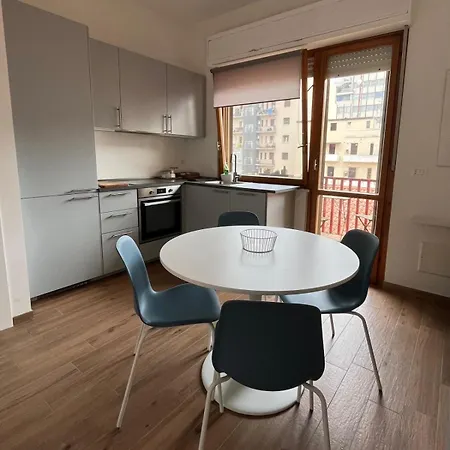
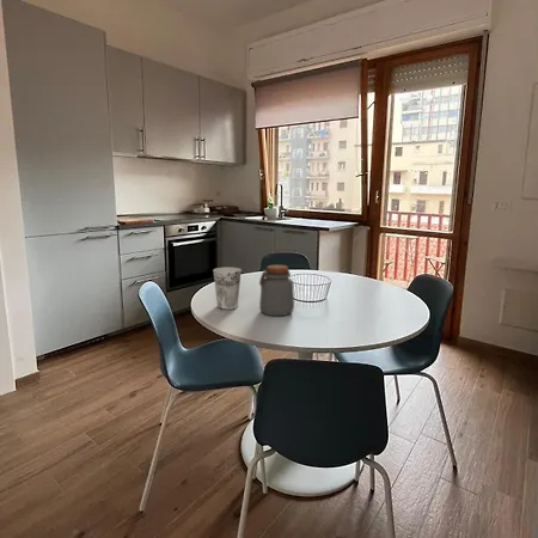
+ cup [212,267,243,311]
+ jar [258,264,295,317]
